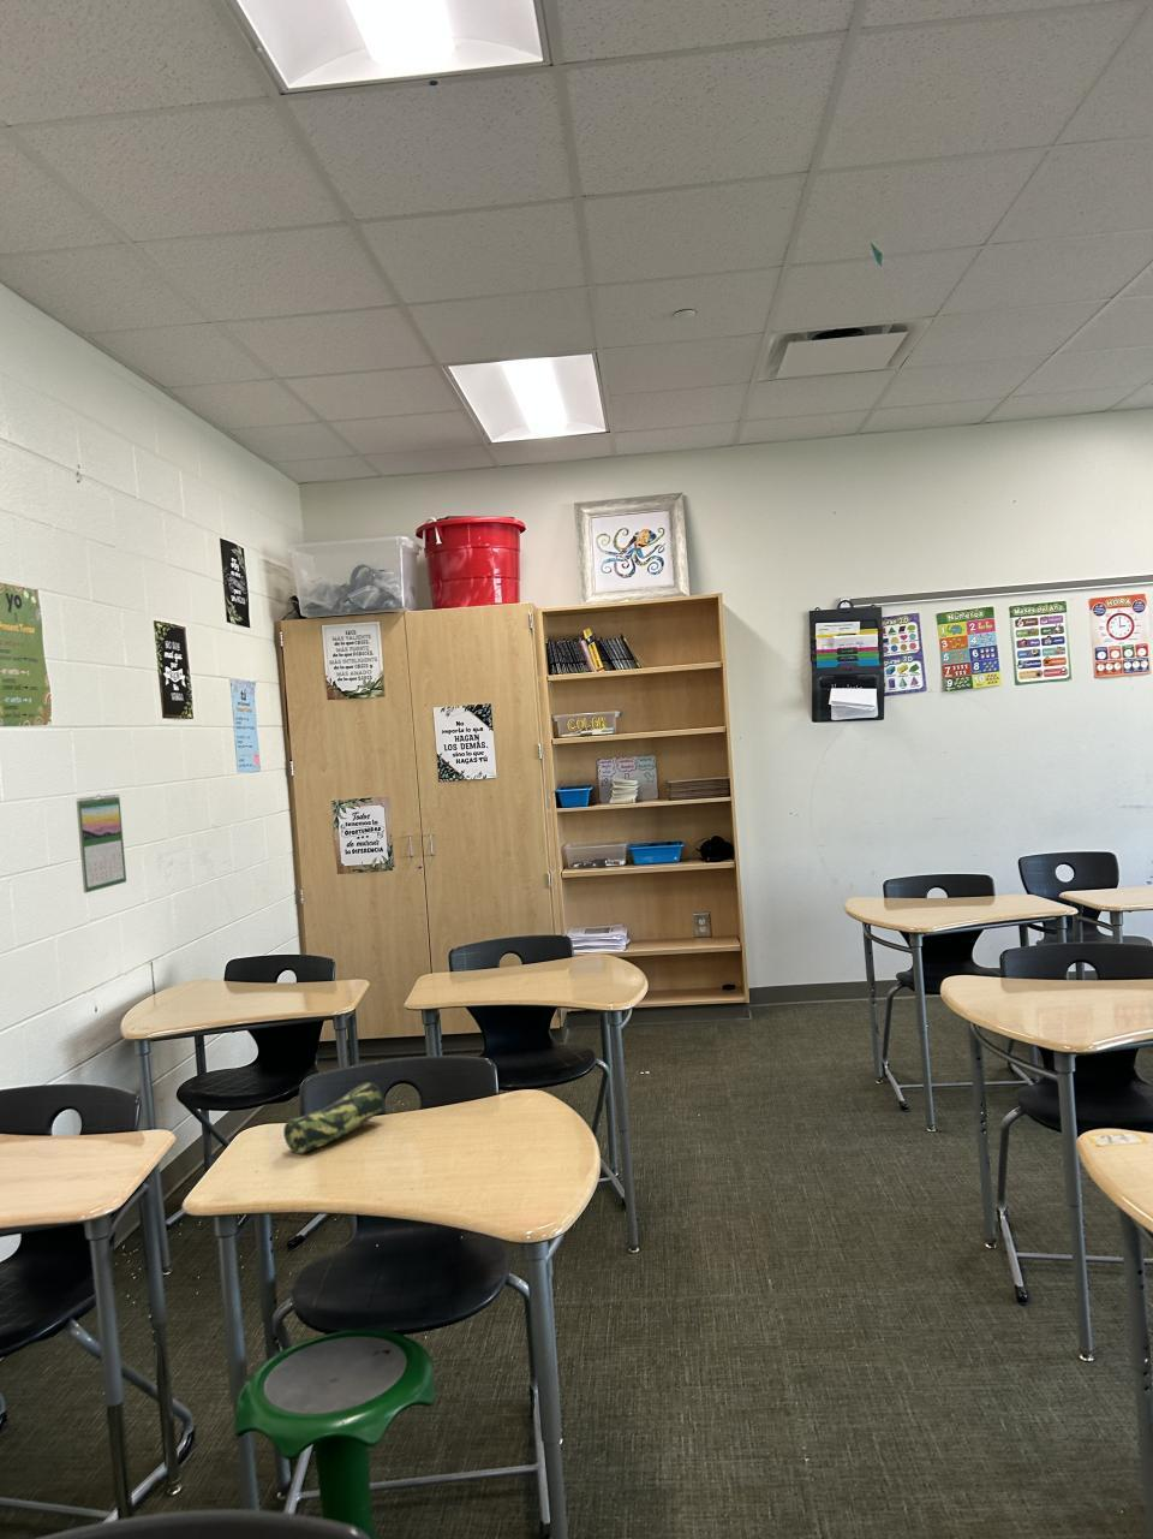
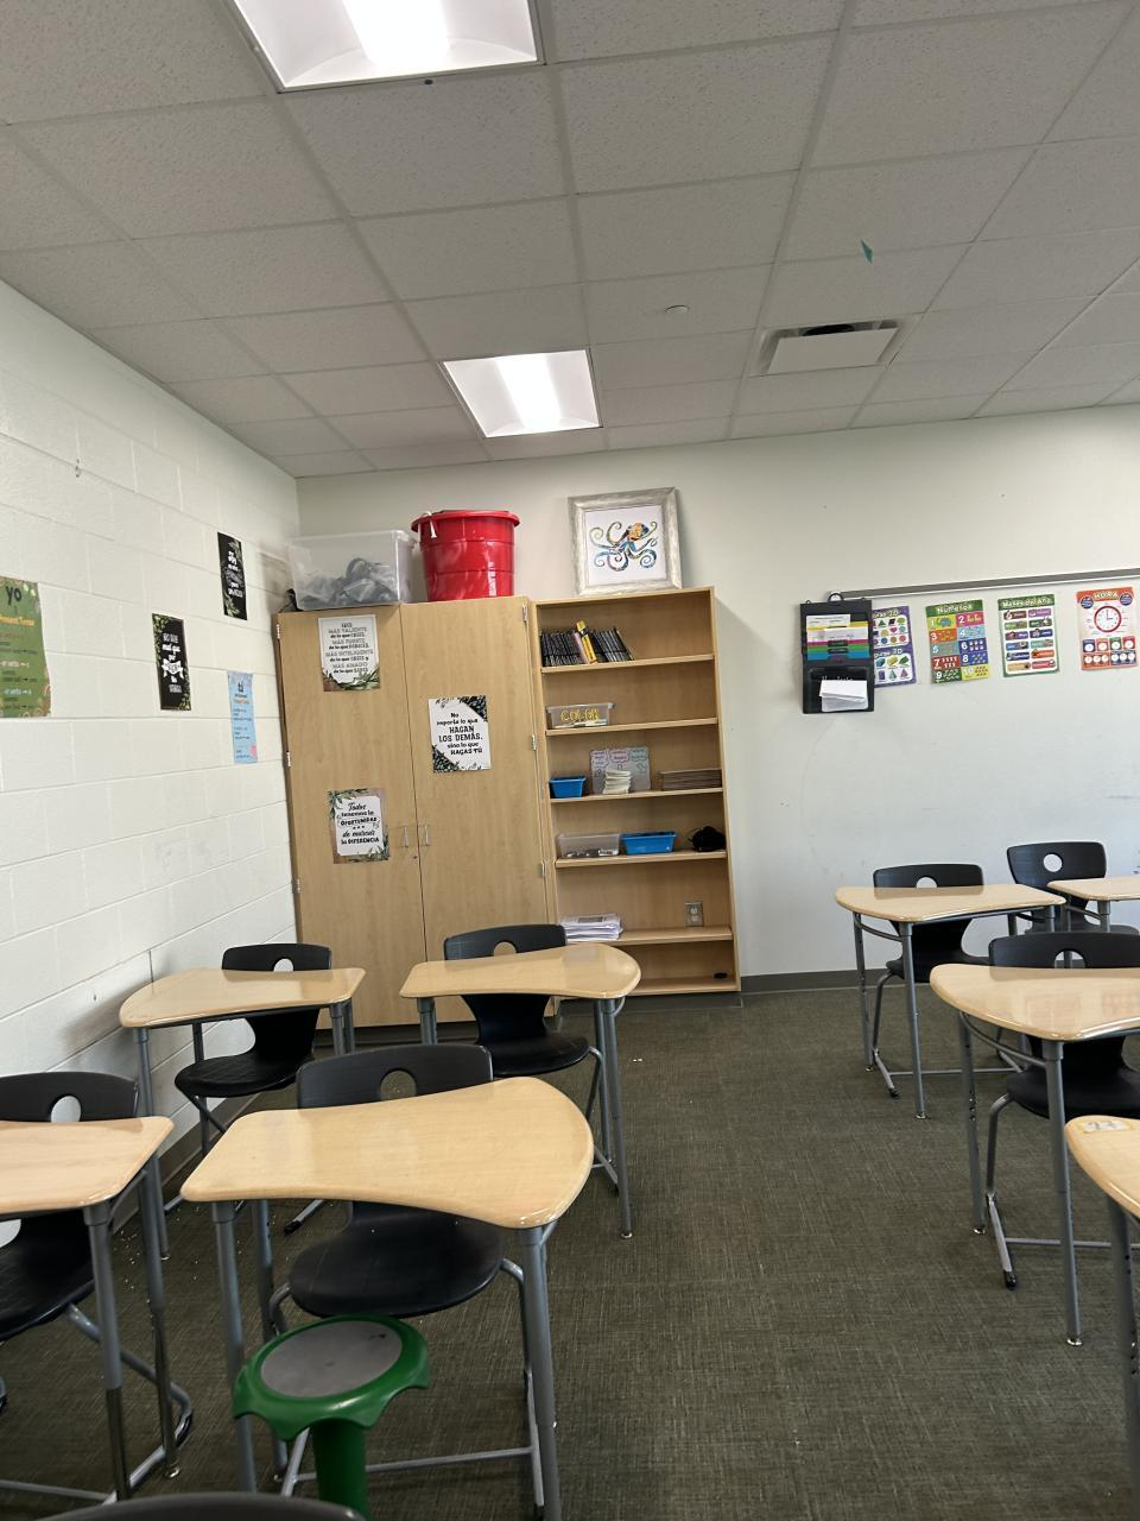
- pencil case [282,1081,385,1155]
- calendar [75,794,127,894]
